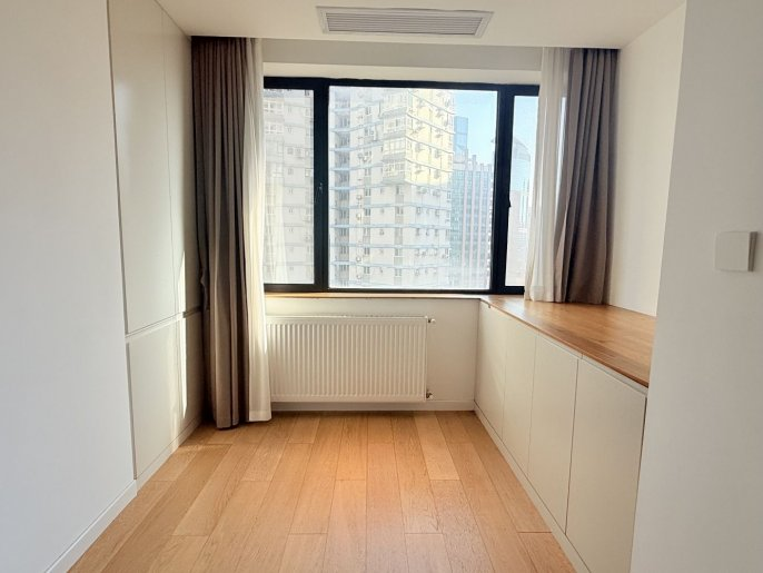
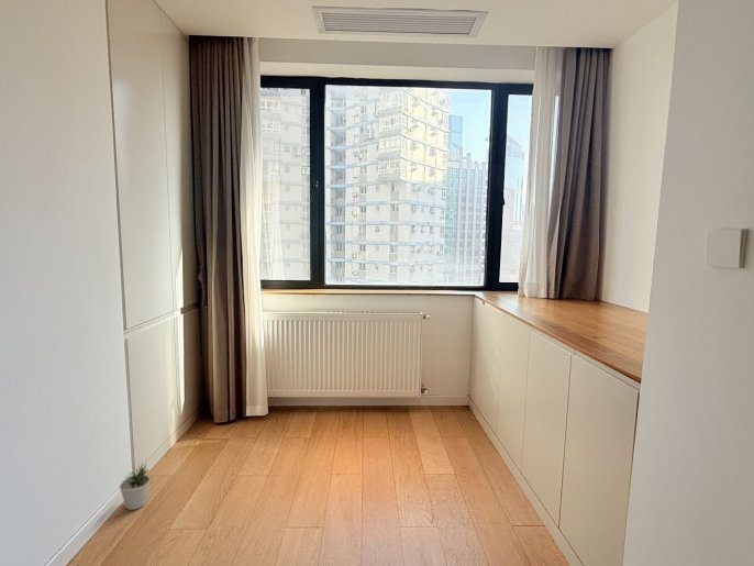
+ potted plant [119,460,153,511]
